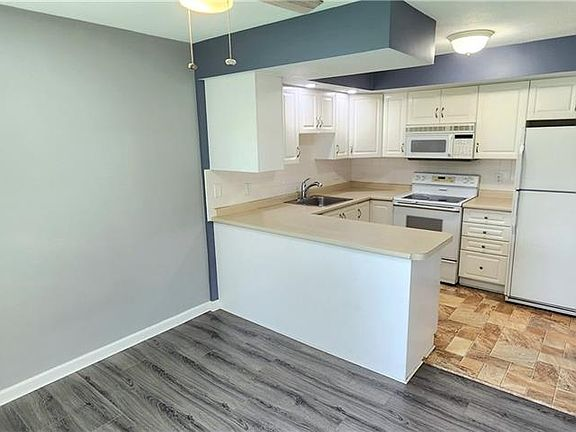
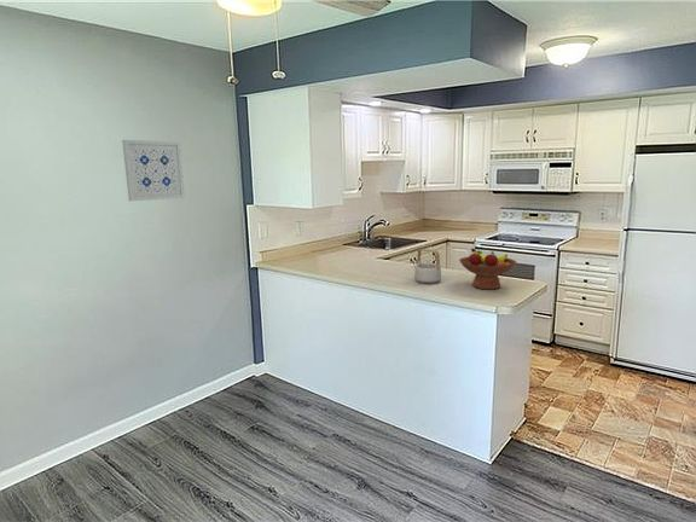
+ wall art [121,139,186,202]
+ teapot [412,248,442,285]
+ fruit bowl [458,248,517,290]
